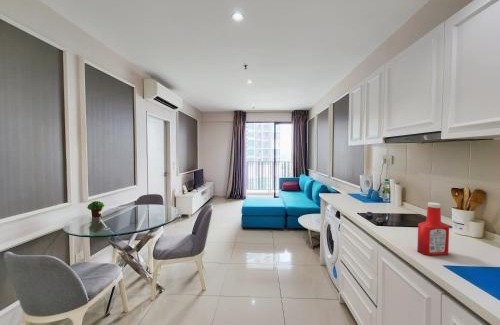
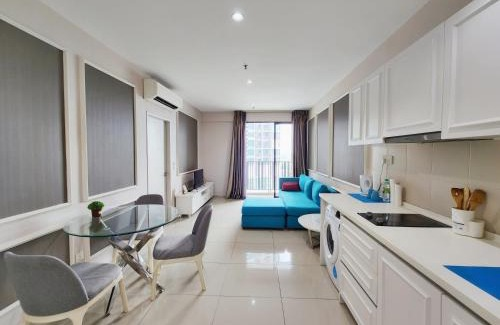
- soap bottle [416,201,450,256]
